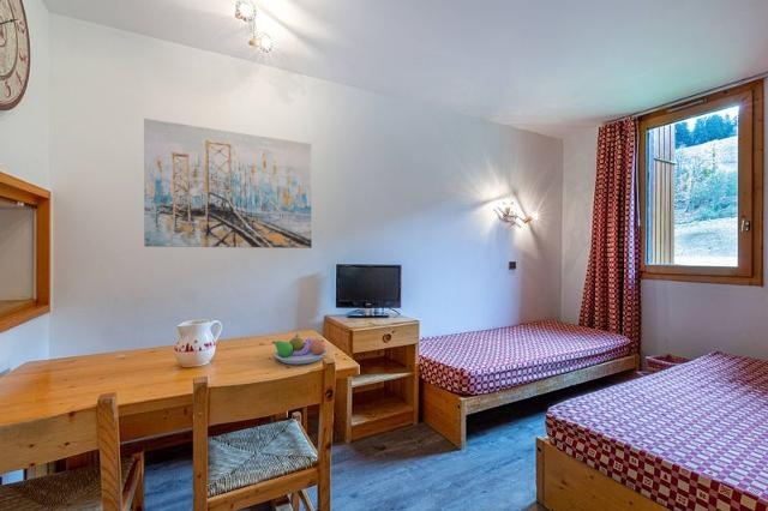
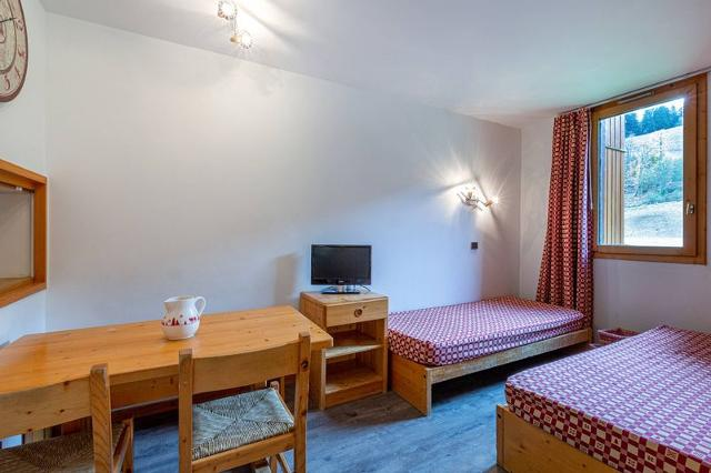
- wall art [143,118,313,250]
- fruit bowl [271,332,328,366]
